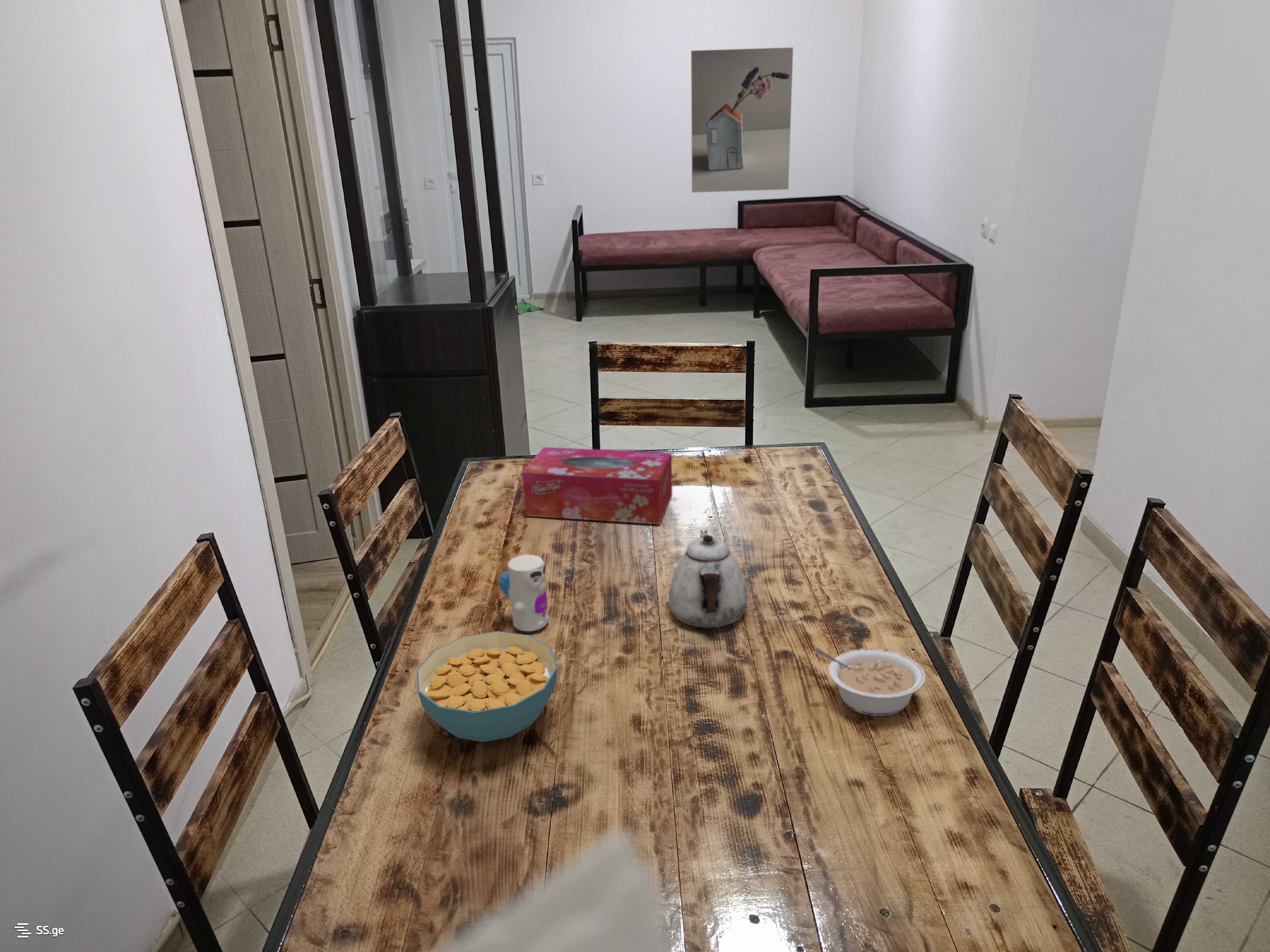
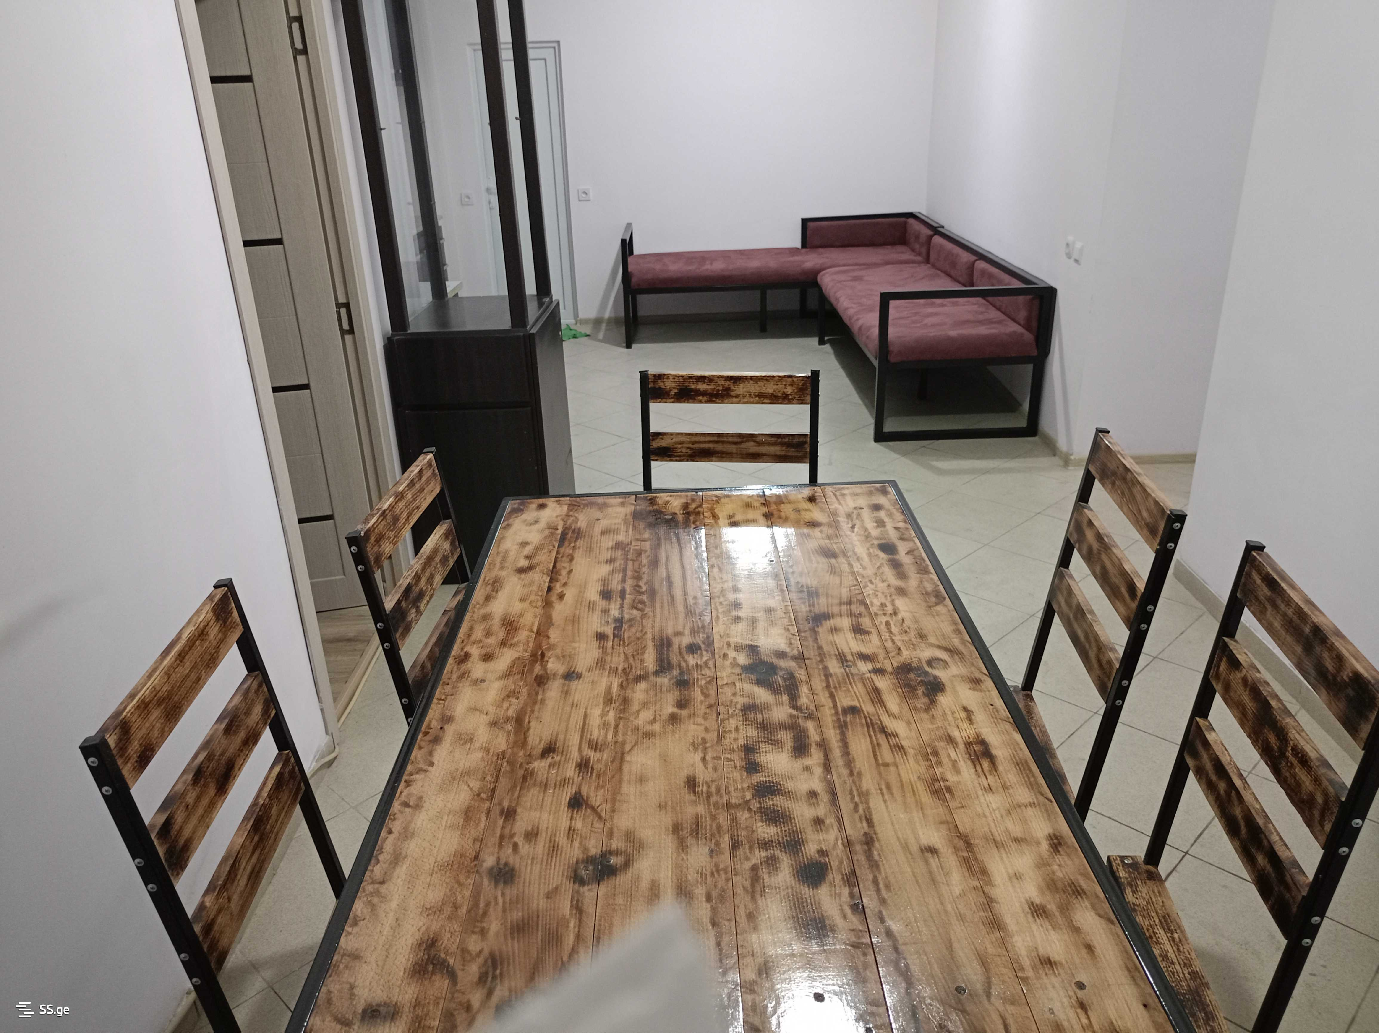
- toy [499,554,549,632]
- cereal bowl [416,631,558,743]
- teapot [668,529,748,628]
- legume [814,647,926,716]
- tissue box [522,447,673,525]
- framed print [691,47,794,193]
